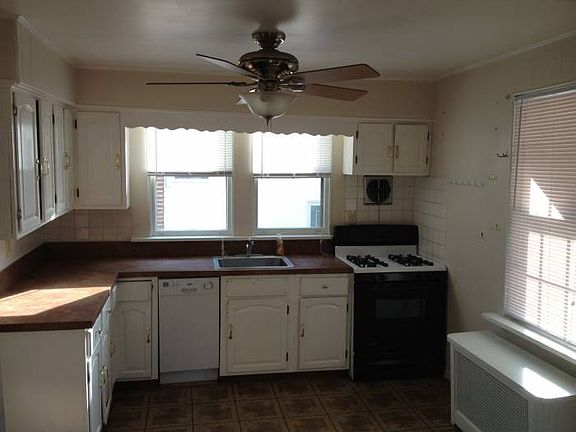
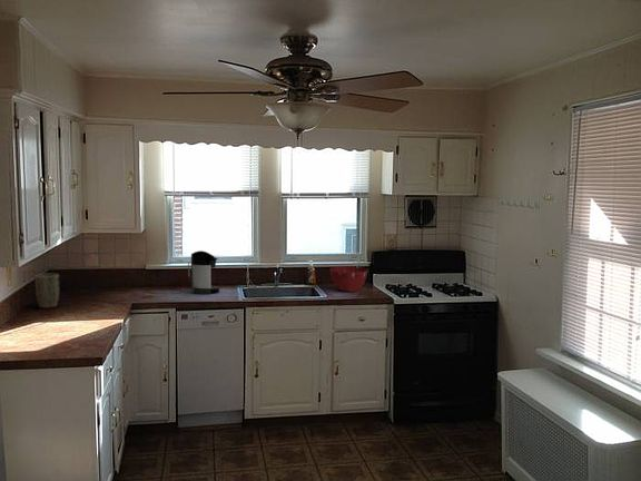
+ coffee maker [187,249,220,295]
+ mixing bowl [329,266,369,293]
+ plant pot [34,273,61,310]
